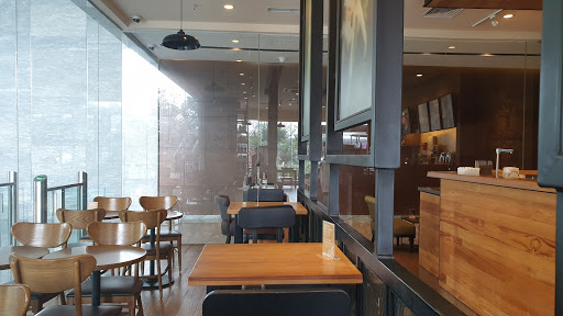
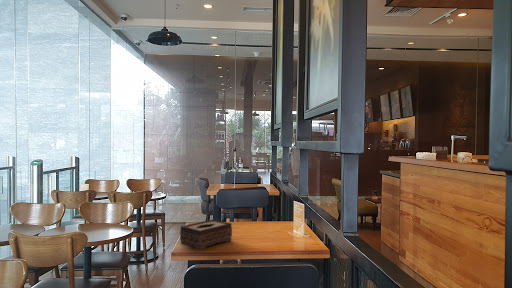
+ tissue box [179,218,233,250]
